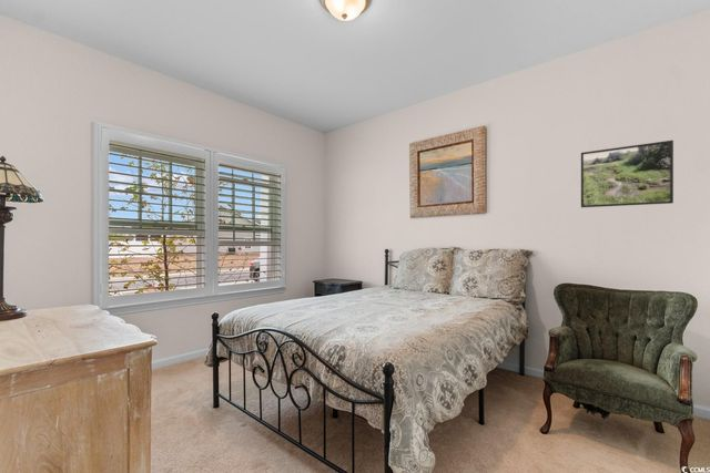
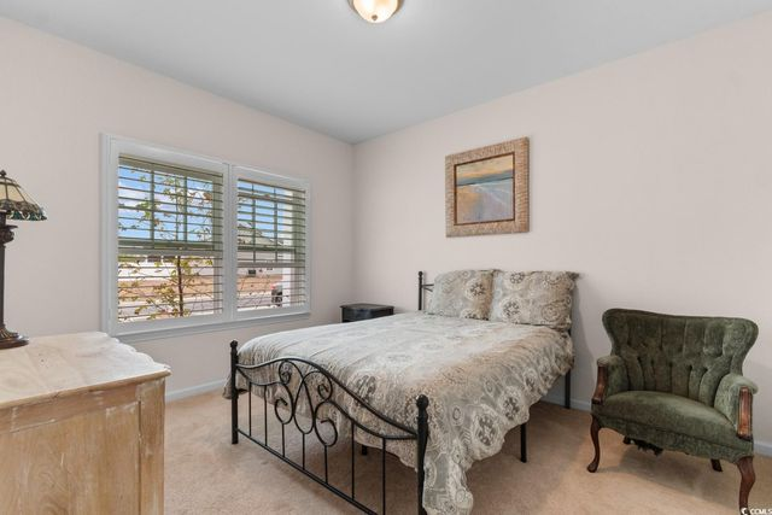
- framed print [580,140,674,208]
